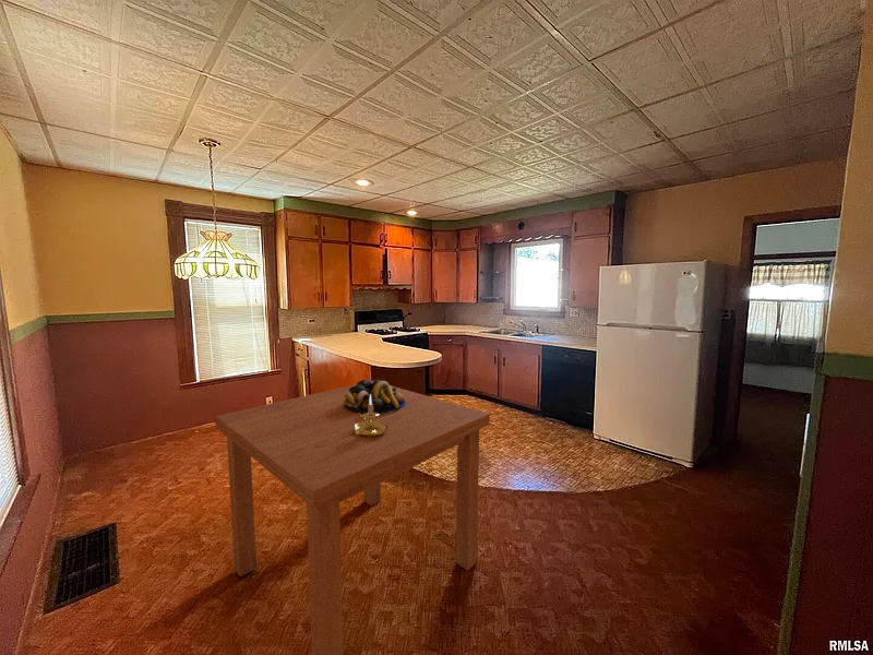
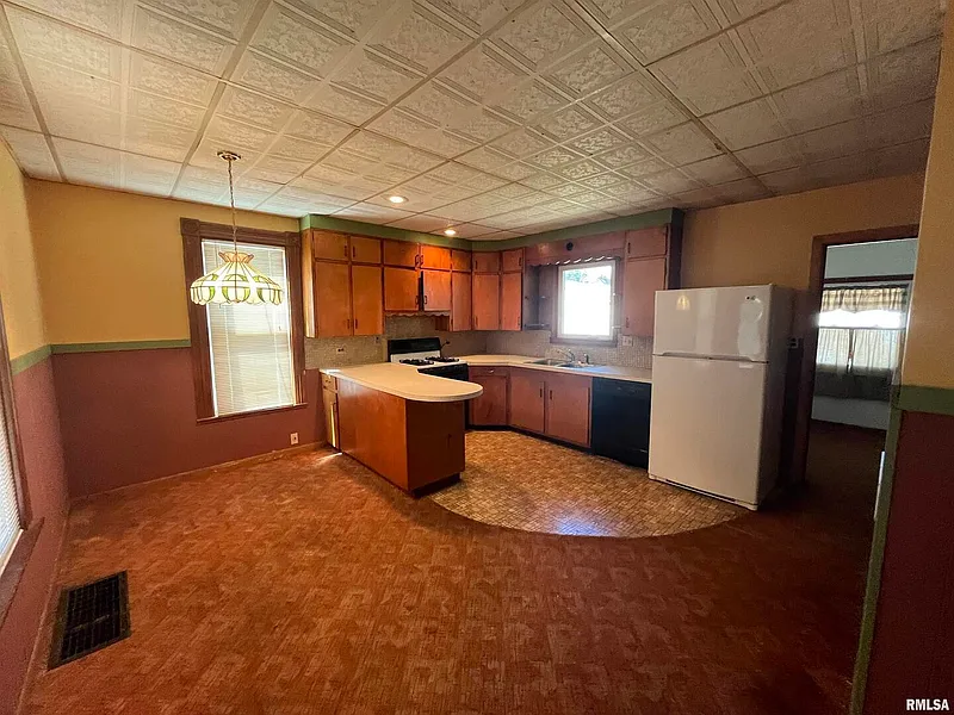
- dining table [214,380,491,655]
- fruit bowl [344,378,406,414]
- candle holder [354,394,387,437]
